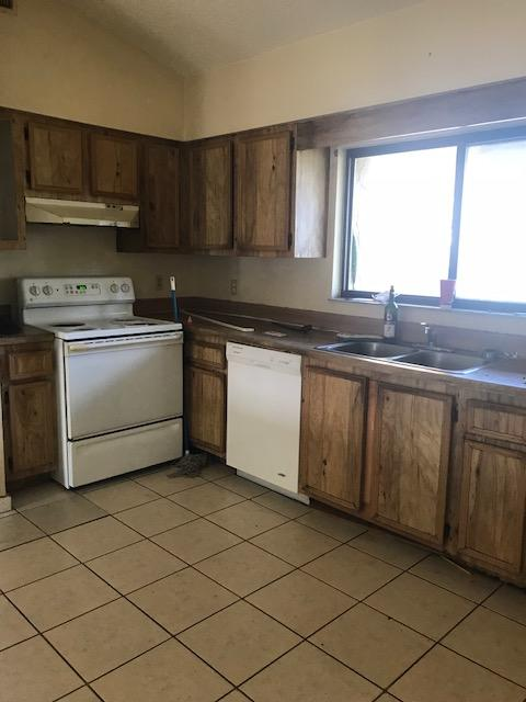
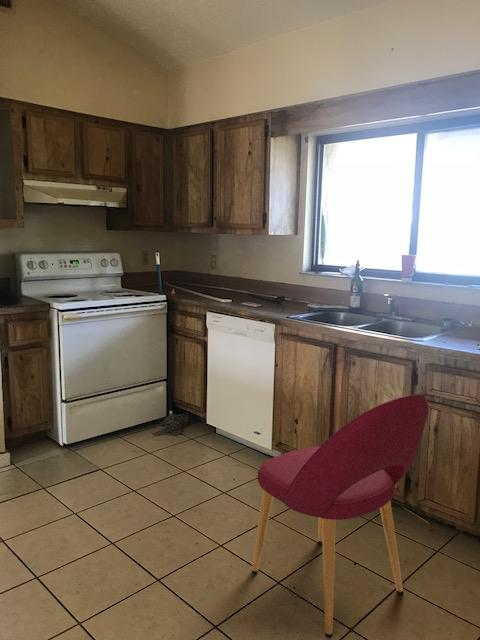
+ dining chair [251,393,429,639]
